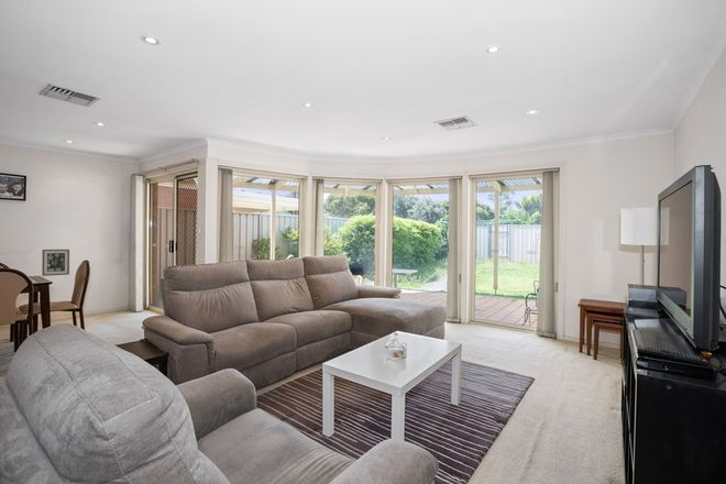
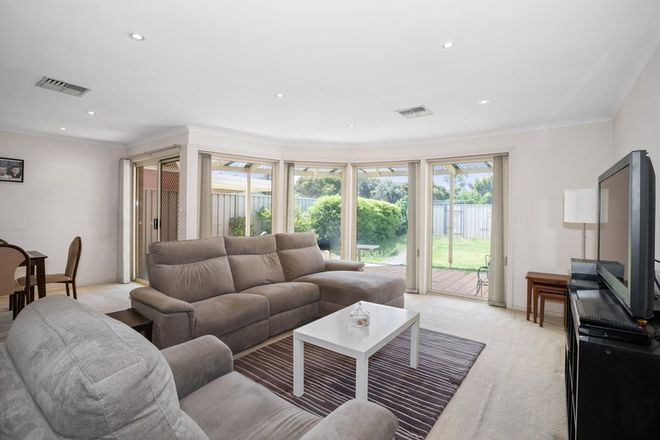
- wall art [41,249,70,277]
